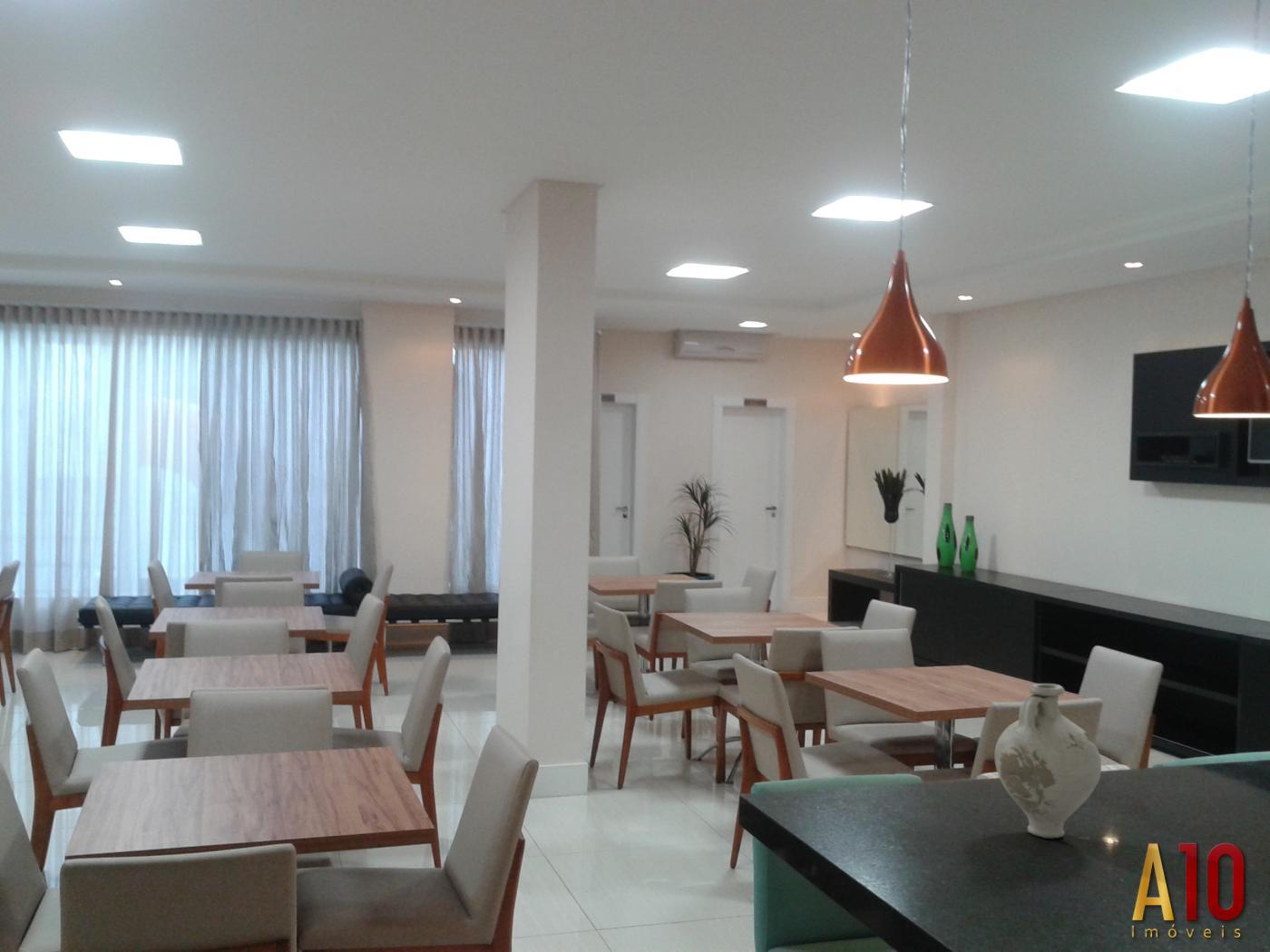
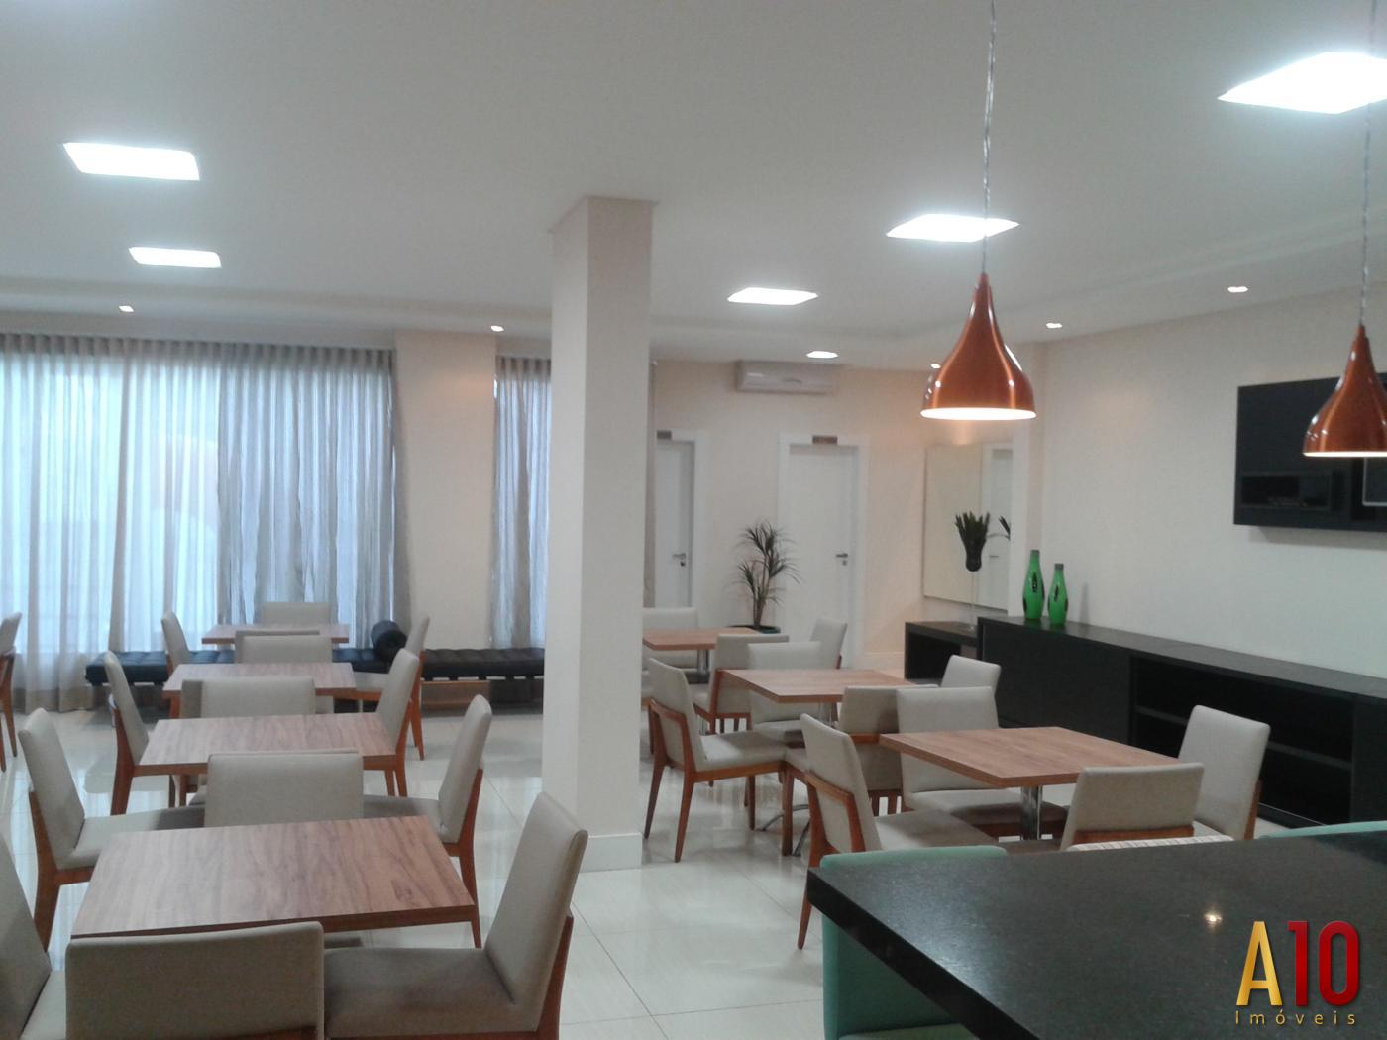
- decorative vase [994,683,1102,840]
